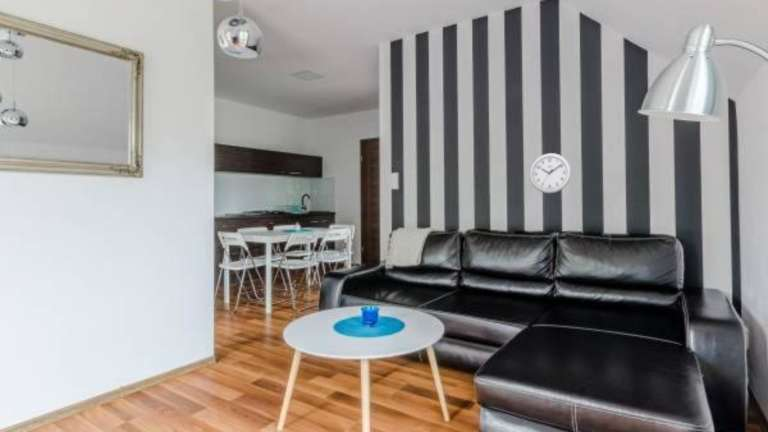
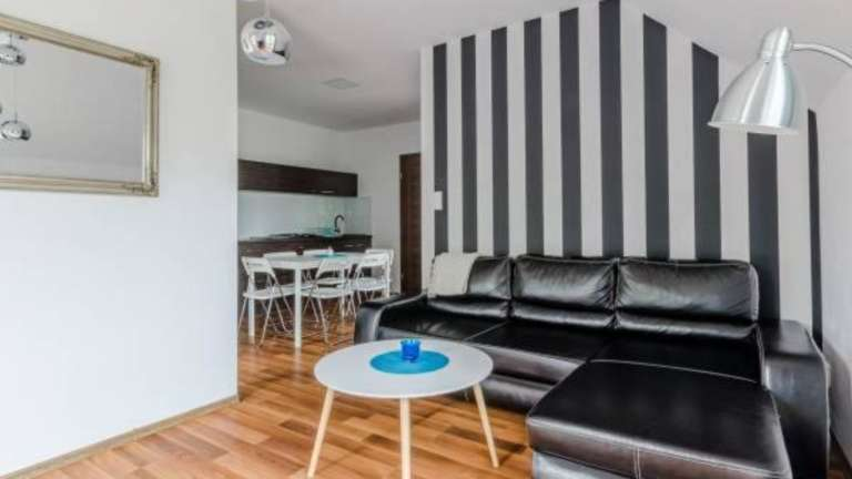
- wall clock [528,152,572,194]
